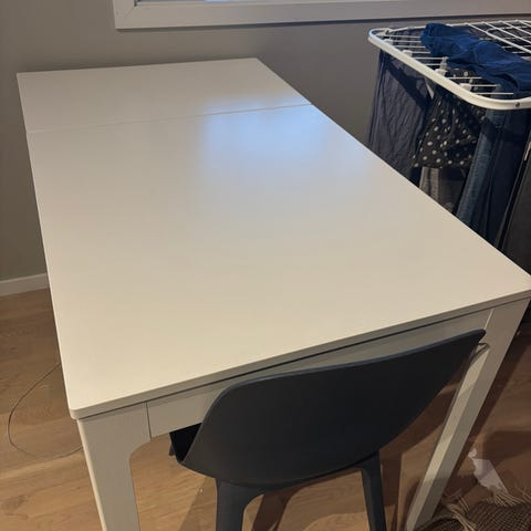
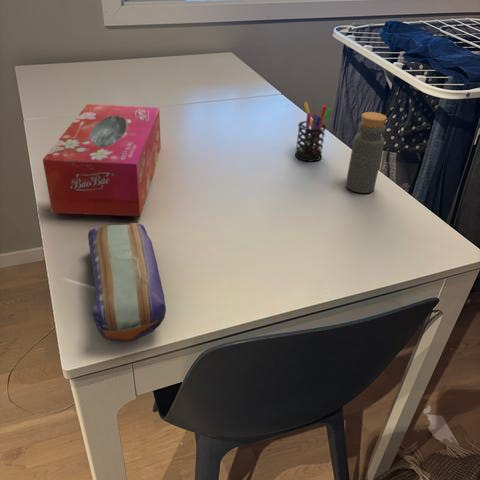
+ tissue box [42,103,162,217]
+ pencil case [87,222,167,343]
+ bottle [345,111,388,194]
+ pen holder [294,101,333,163]
